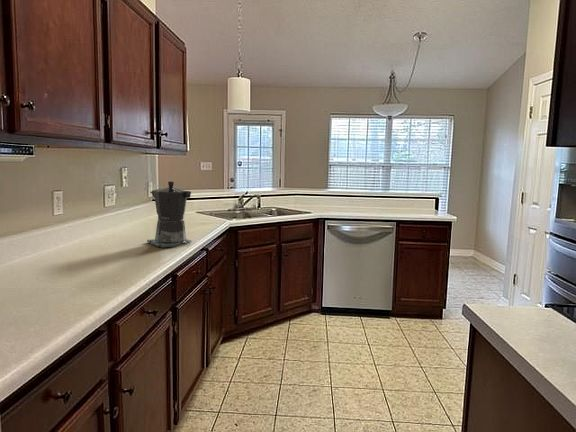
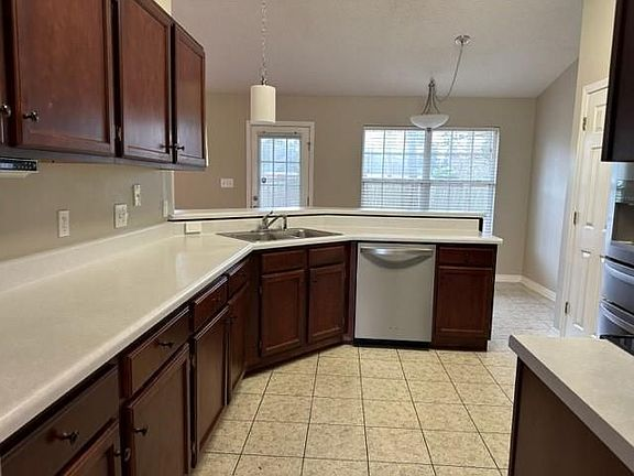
- coffee maker [146,180,195,248]
